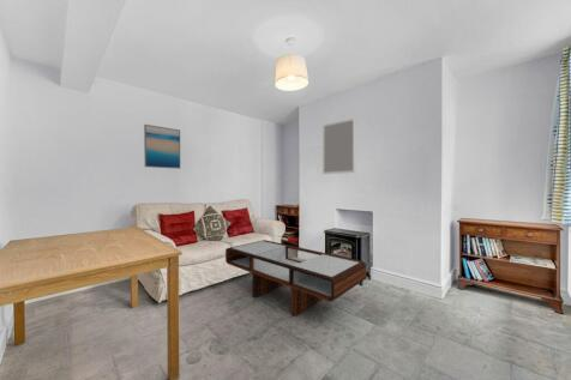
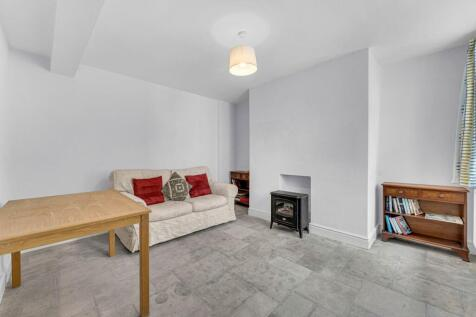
- wall art [143,123,181,170]
- home mirror [321,117,356,175]
- coffee table [224,239,367,318]
